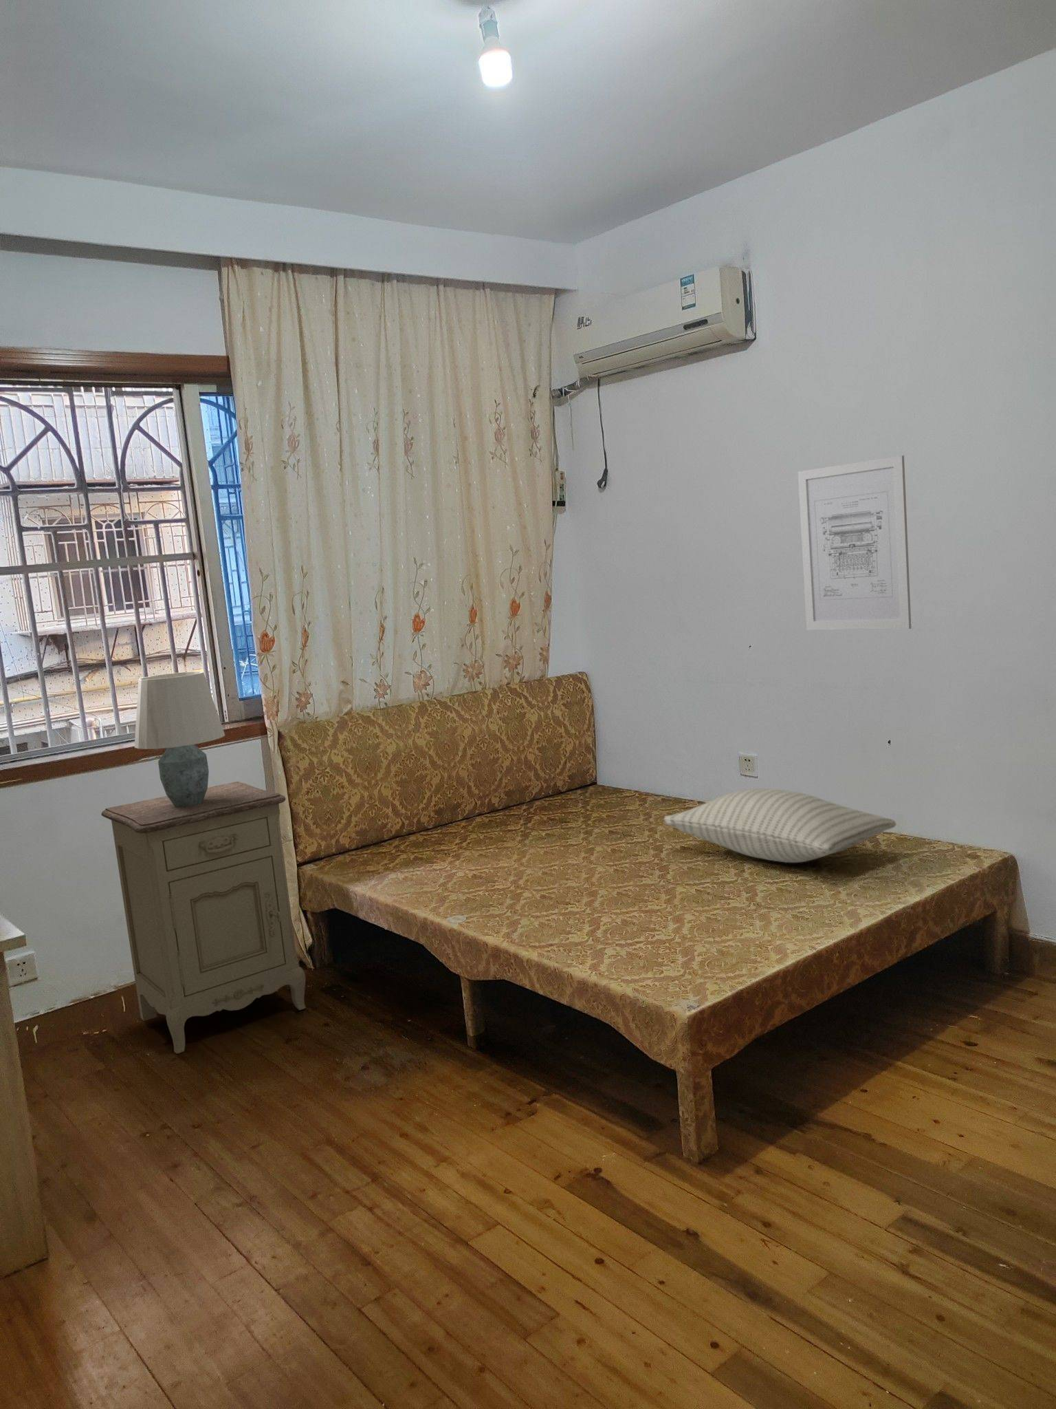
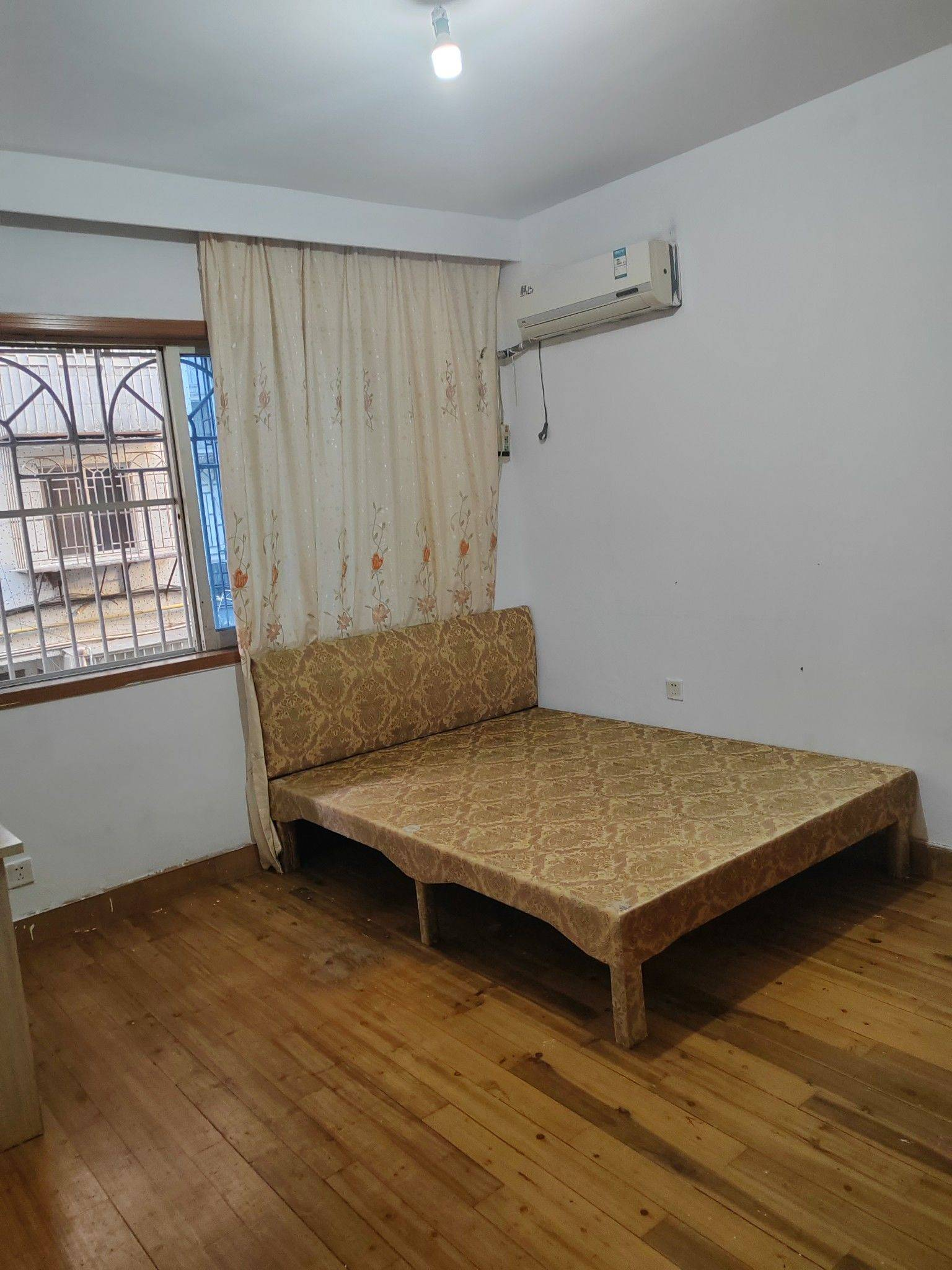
- pillow [663,788,897,863]
- nightstand [101,781,306,1054]
- table lamp [134,671,225,807]
- wall art [798,455,912,631]
